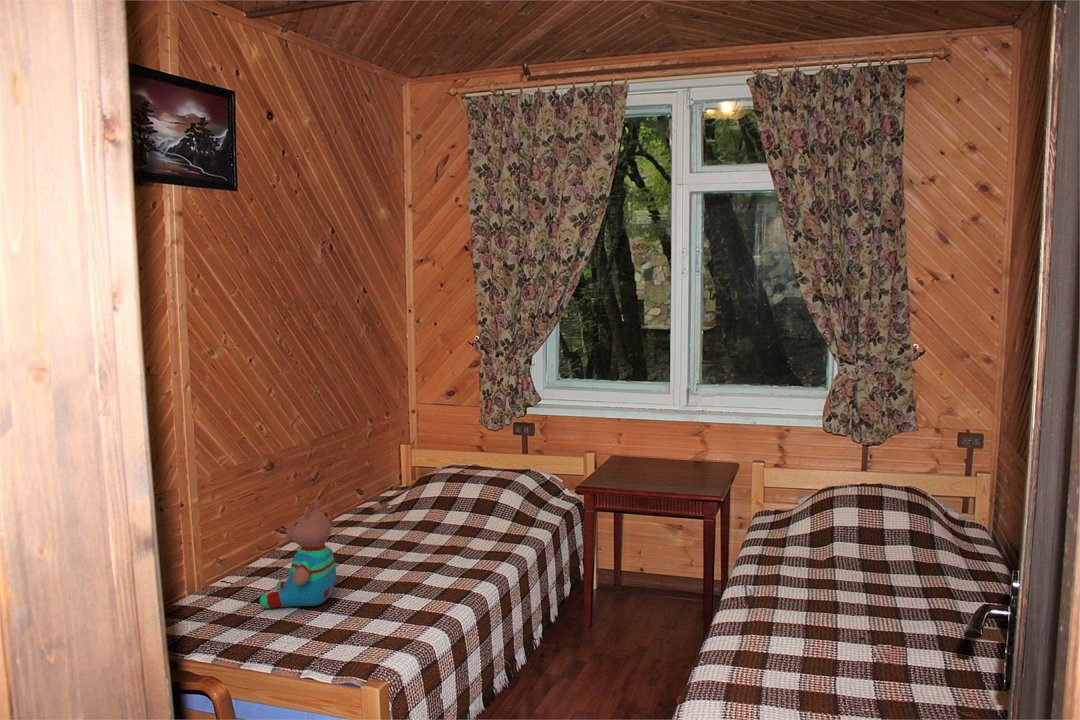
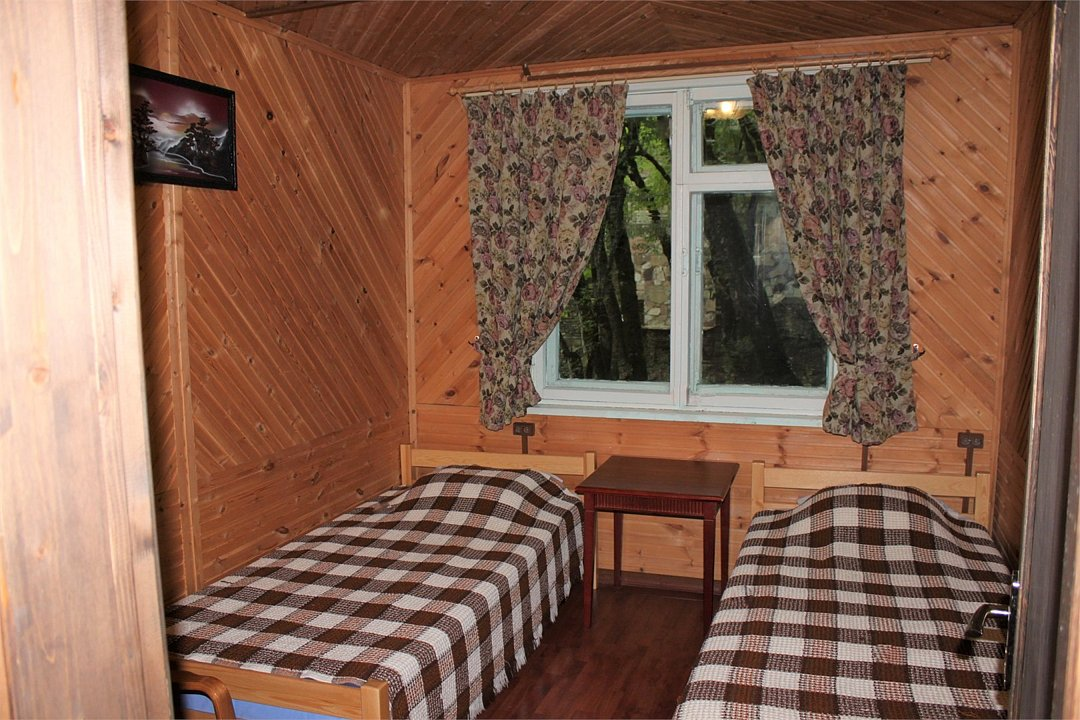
- teddy bear [259,499,337,609]
